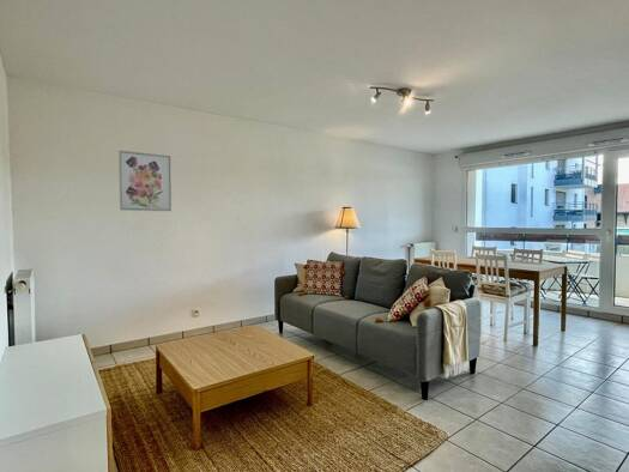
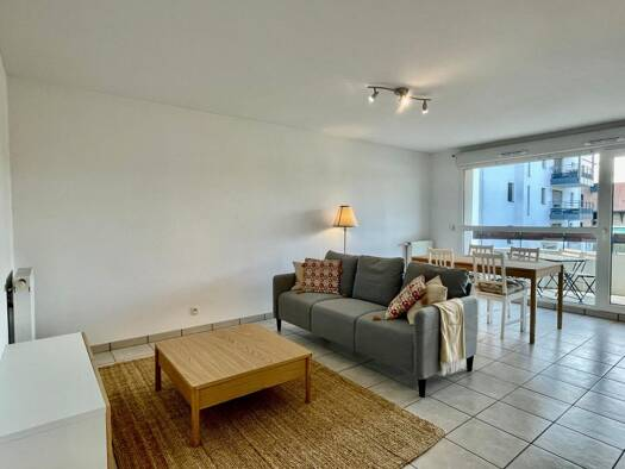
- wall art [117,150,173,212]
